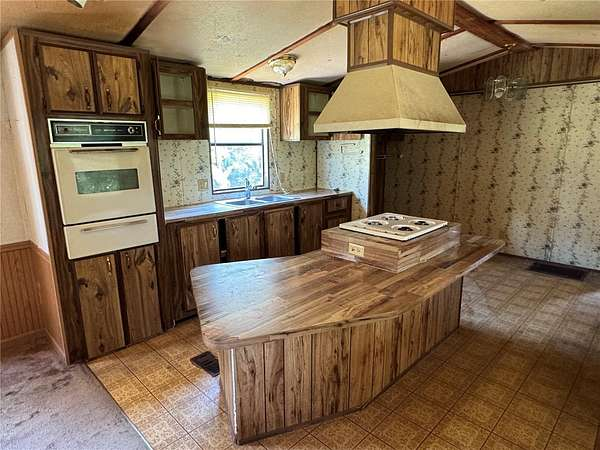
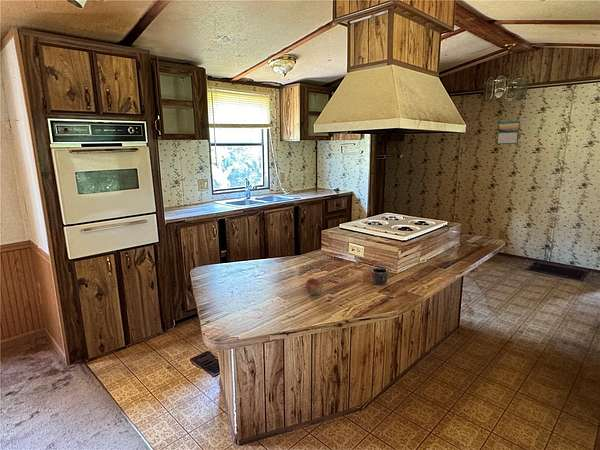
+ fruit [305,277,324,296]
+ calendar [496,119,521,145]
+ mug [371,267,390,286]
